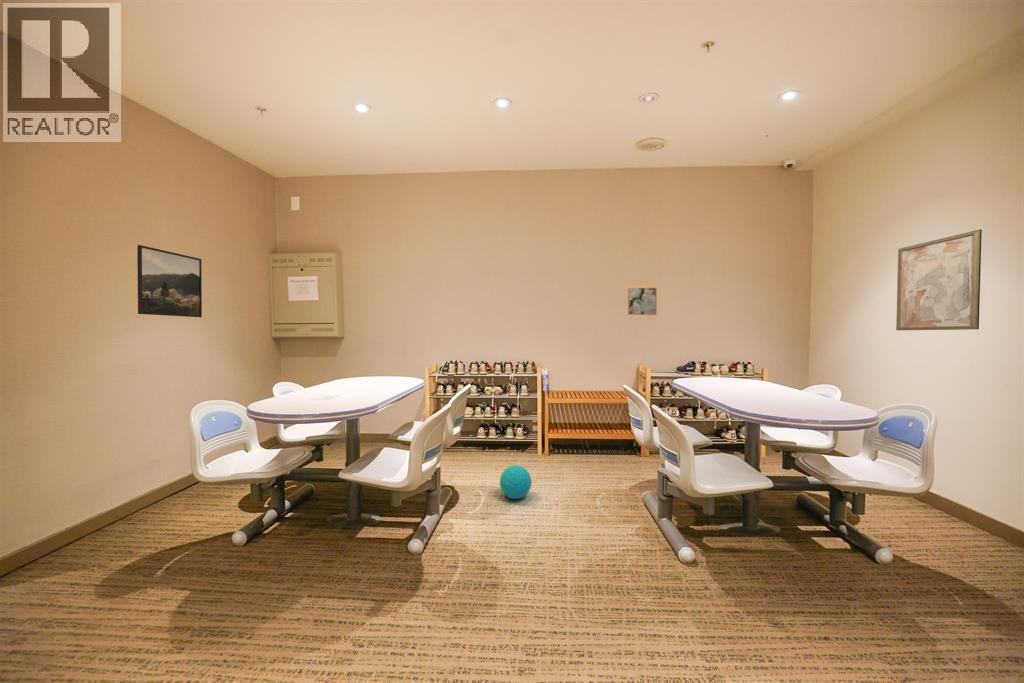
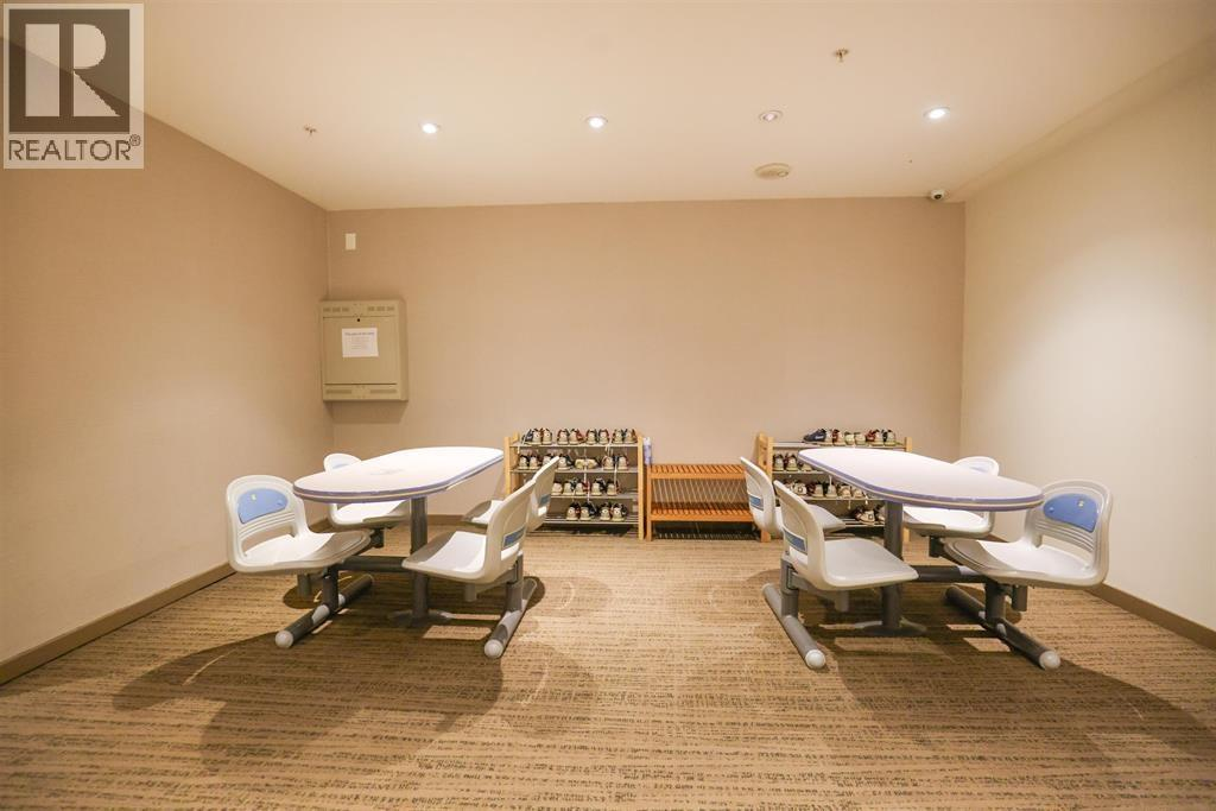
- wall art [895,228,983,331]
- ball [499,464,533,500]
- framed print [136,244,203,318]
- wall art [627,286,658,316]
